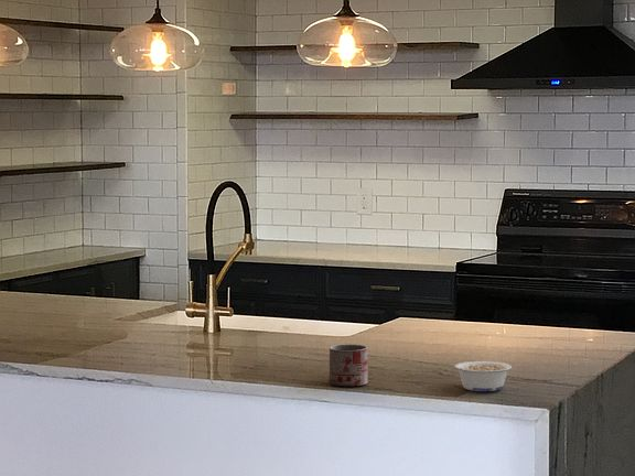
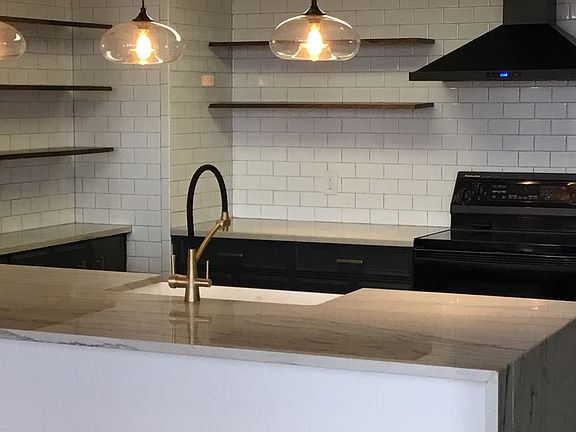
- mug [329,344,369,387]
- legume [452,360,513,392]
